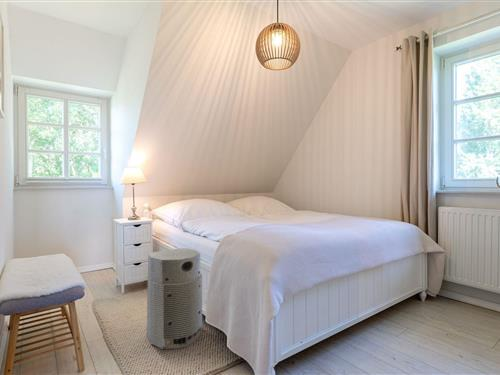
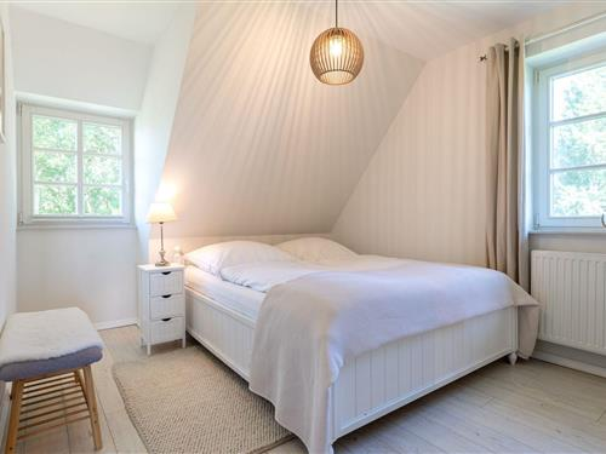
- air purifier [145,247,203,350]
